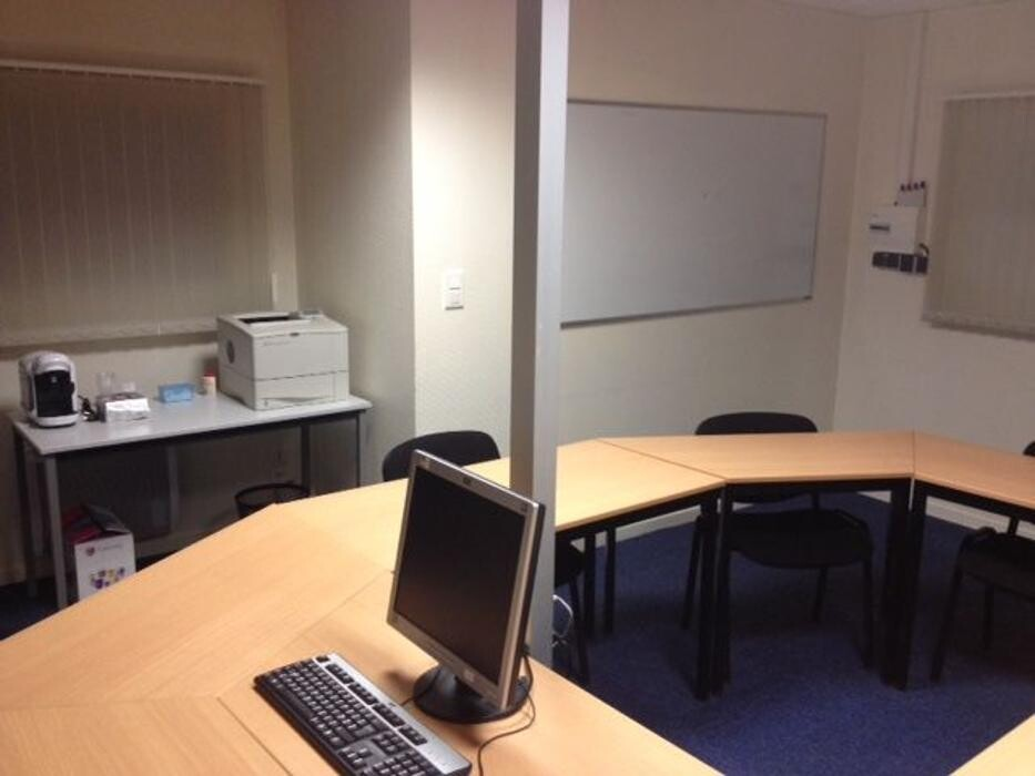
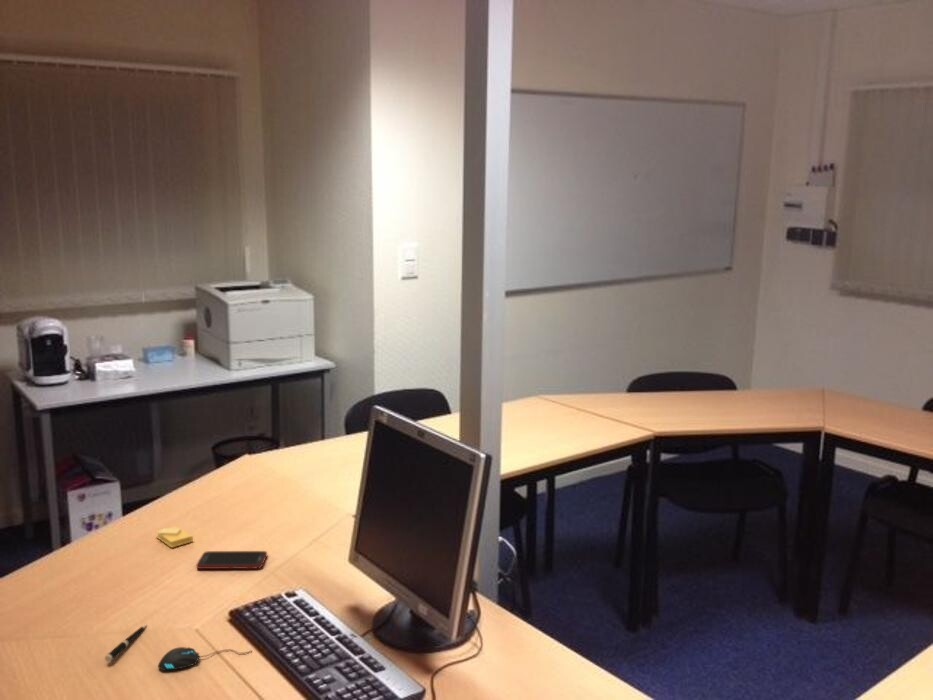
+ cell phone [195,550,268,570]
+ sticky notes [155,525,194,549]
+ pen [104,623,148,663]
+ mouse [157,646,253,672]
